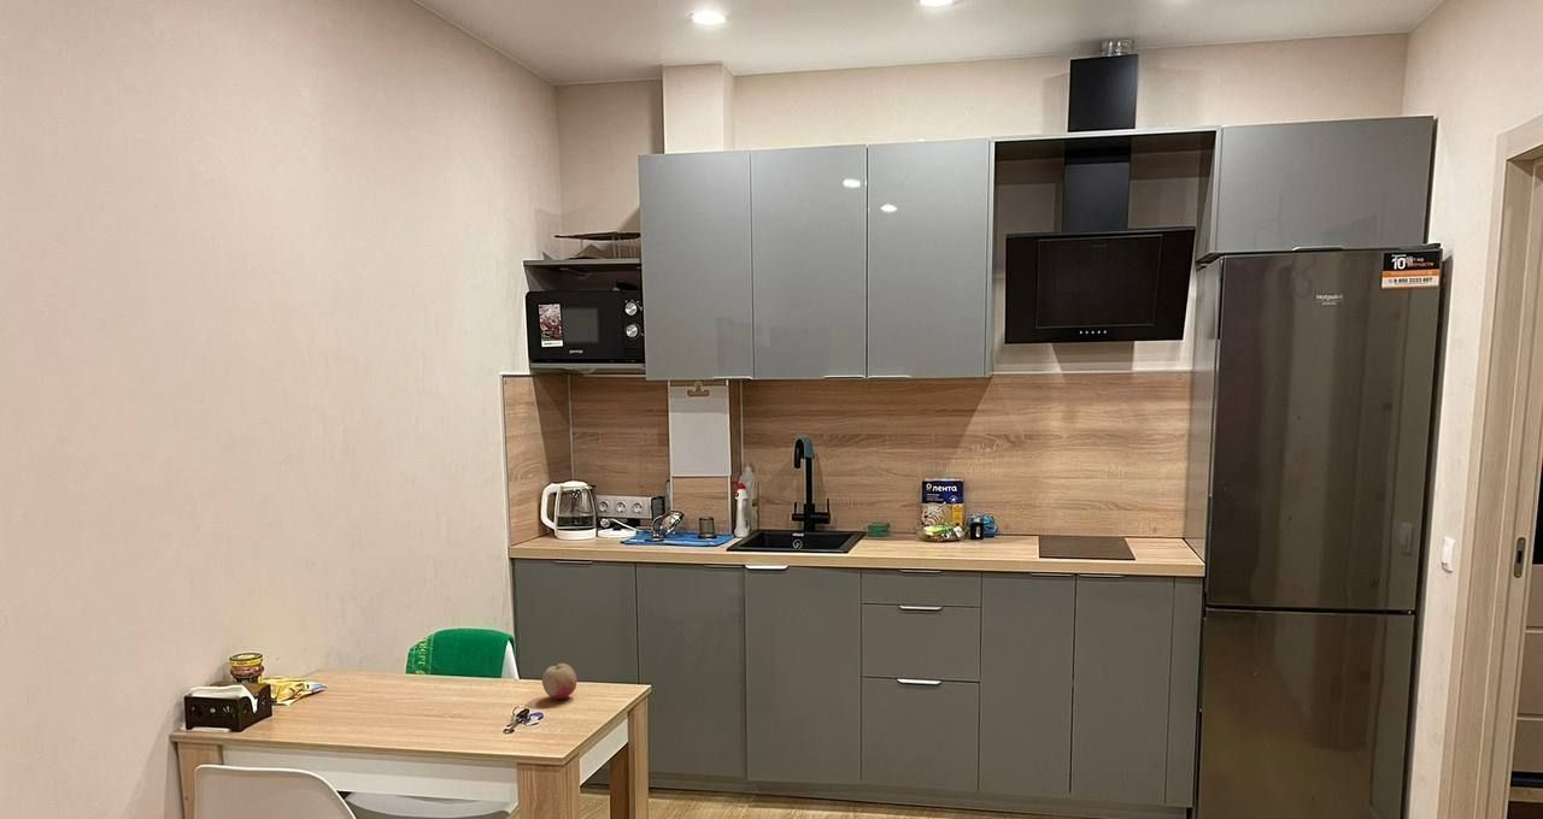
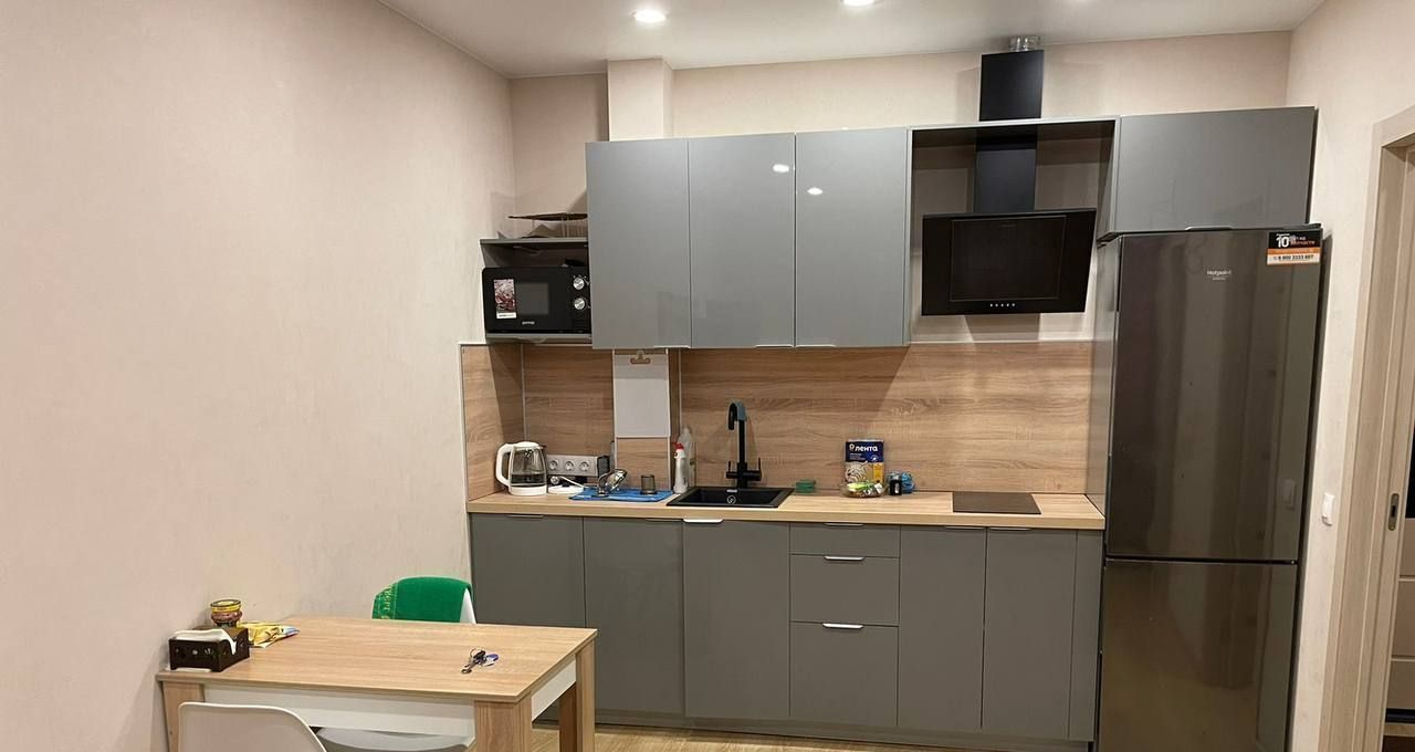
- fruit [541,662,577,701]
